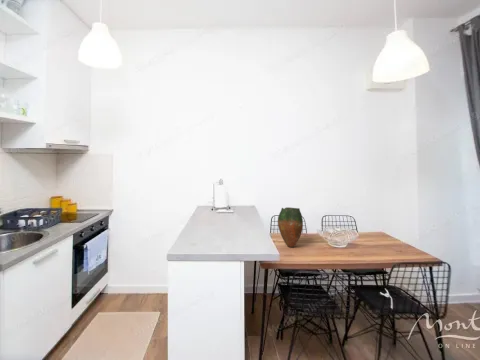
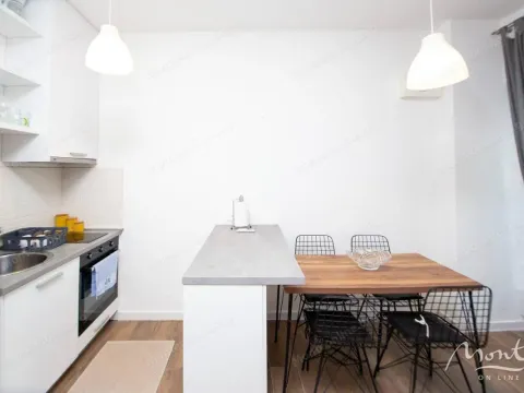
- vase [277,206,304,248]
